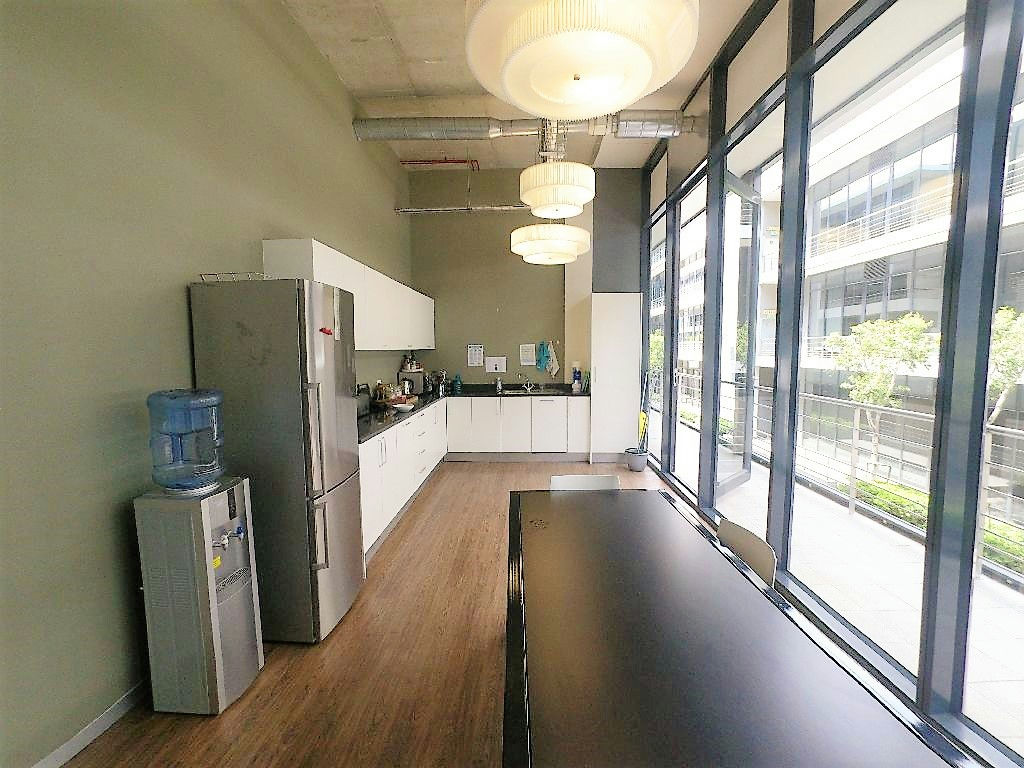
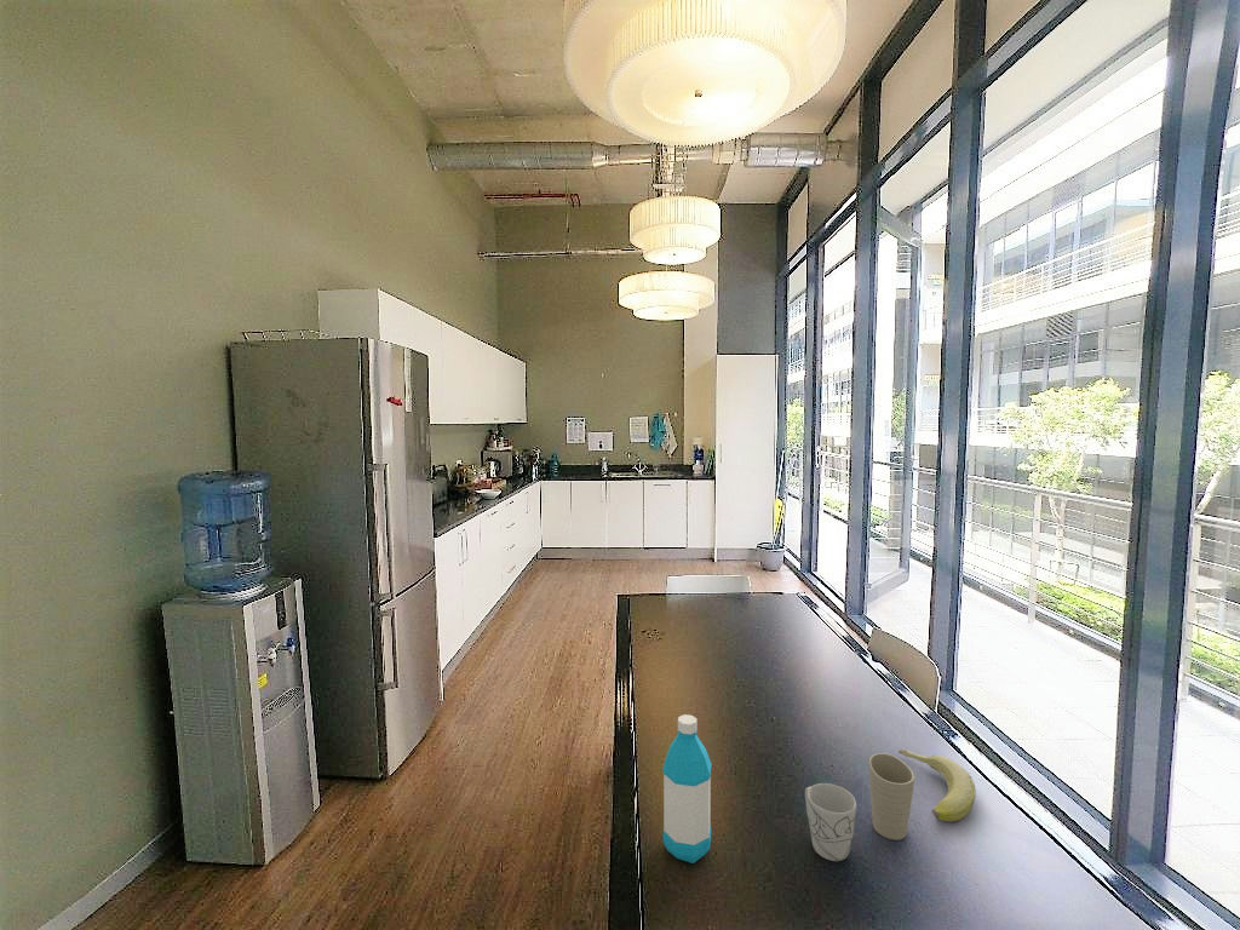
+ cup [867,752,915,842]
+ mug [804,782,857,862]
+ water bottle [661,713,713,865]
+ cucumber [897,748,977,822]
